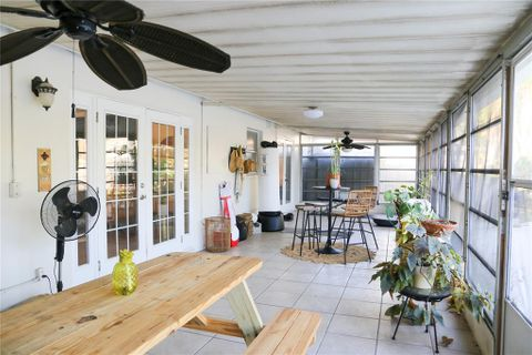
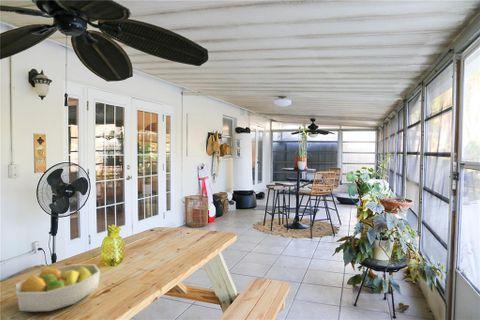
+ fruit bowl [15,264,101,313]
